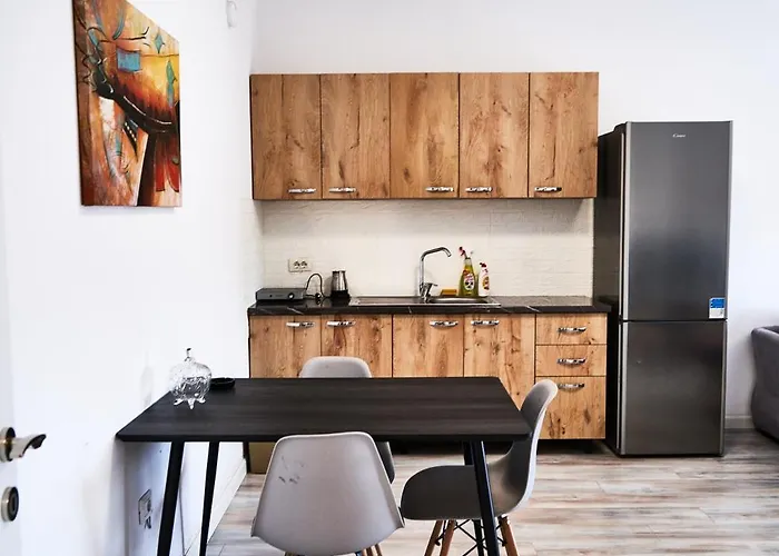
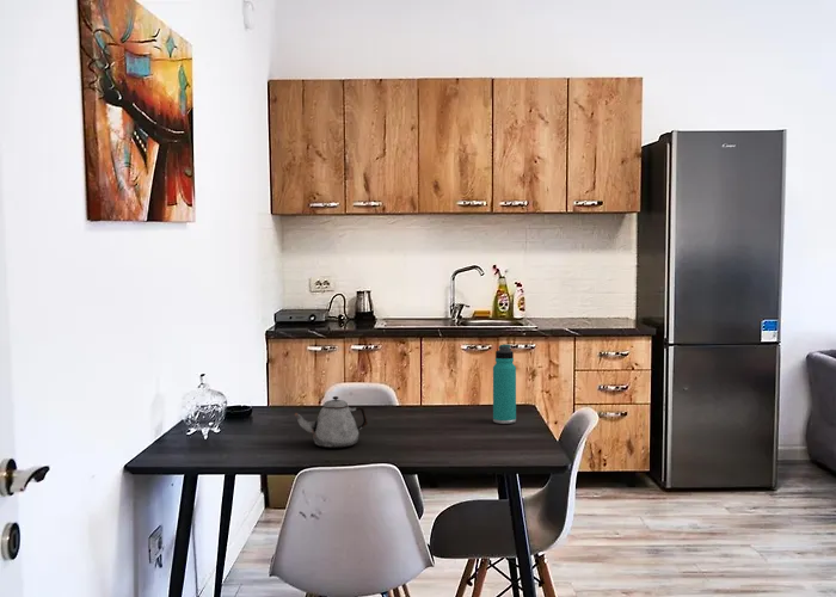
+ teapot [294,395,369,449]
+ thermos bottle [492,343,517,425]
